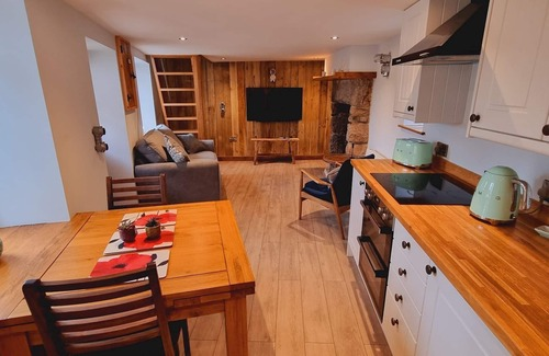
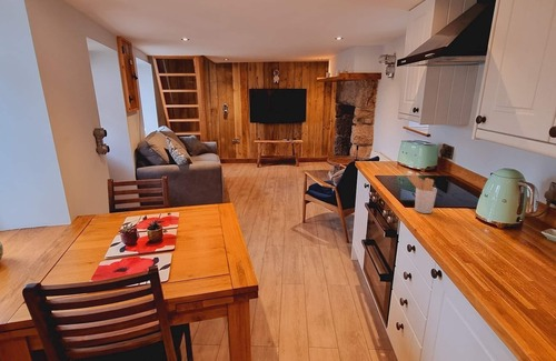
+ utensil holder [406,173,438,214]
